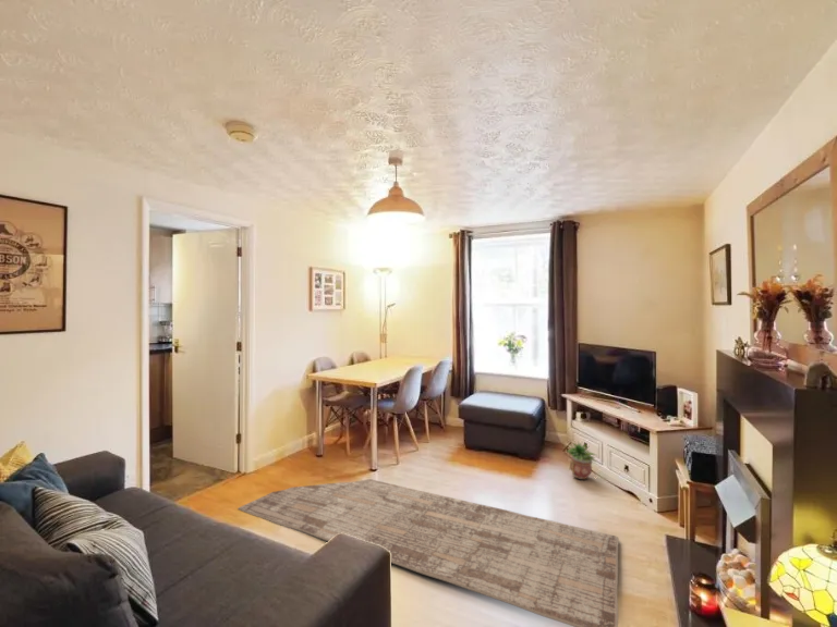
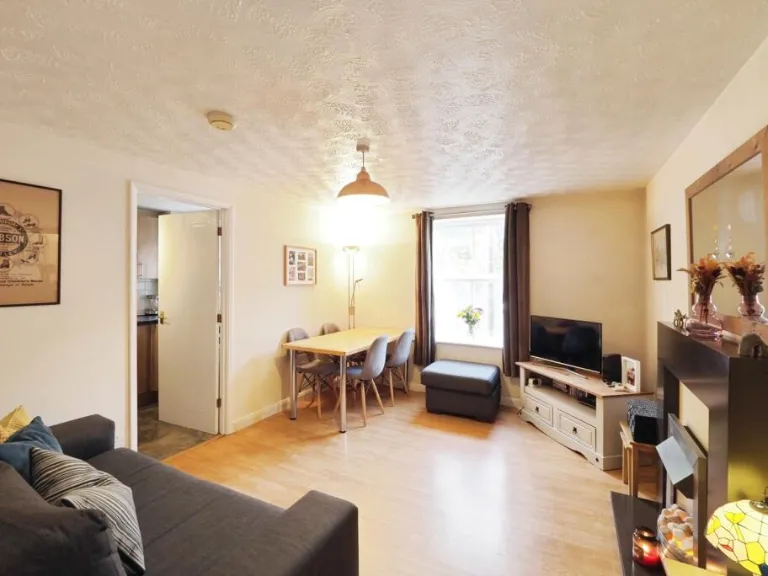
- rug [236,478,620,627]
- potted plant [565,441,597,480]
